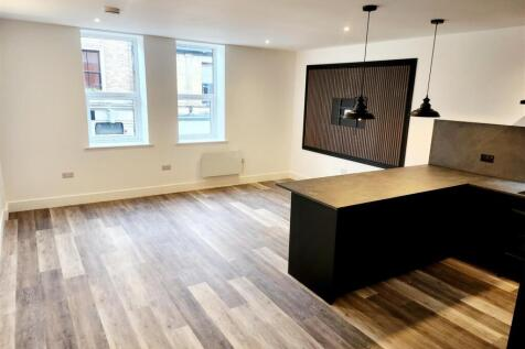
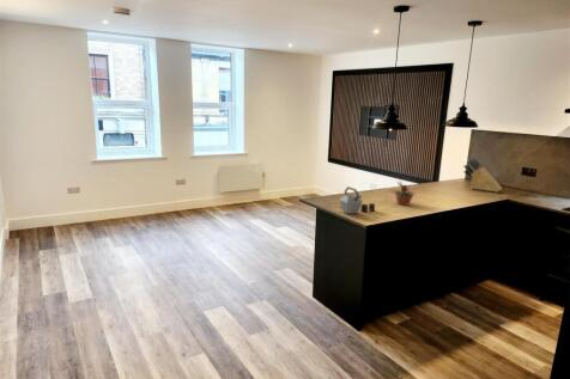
+ knife block [462,157,503,192]
+ potted plant [387,179,419,207]
+ kettle [339,185,376,215]
